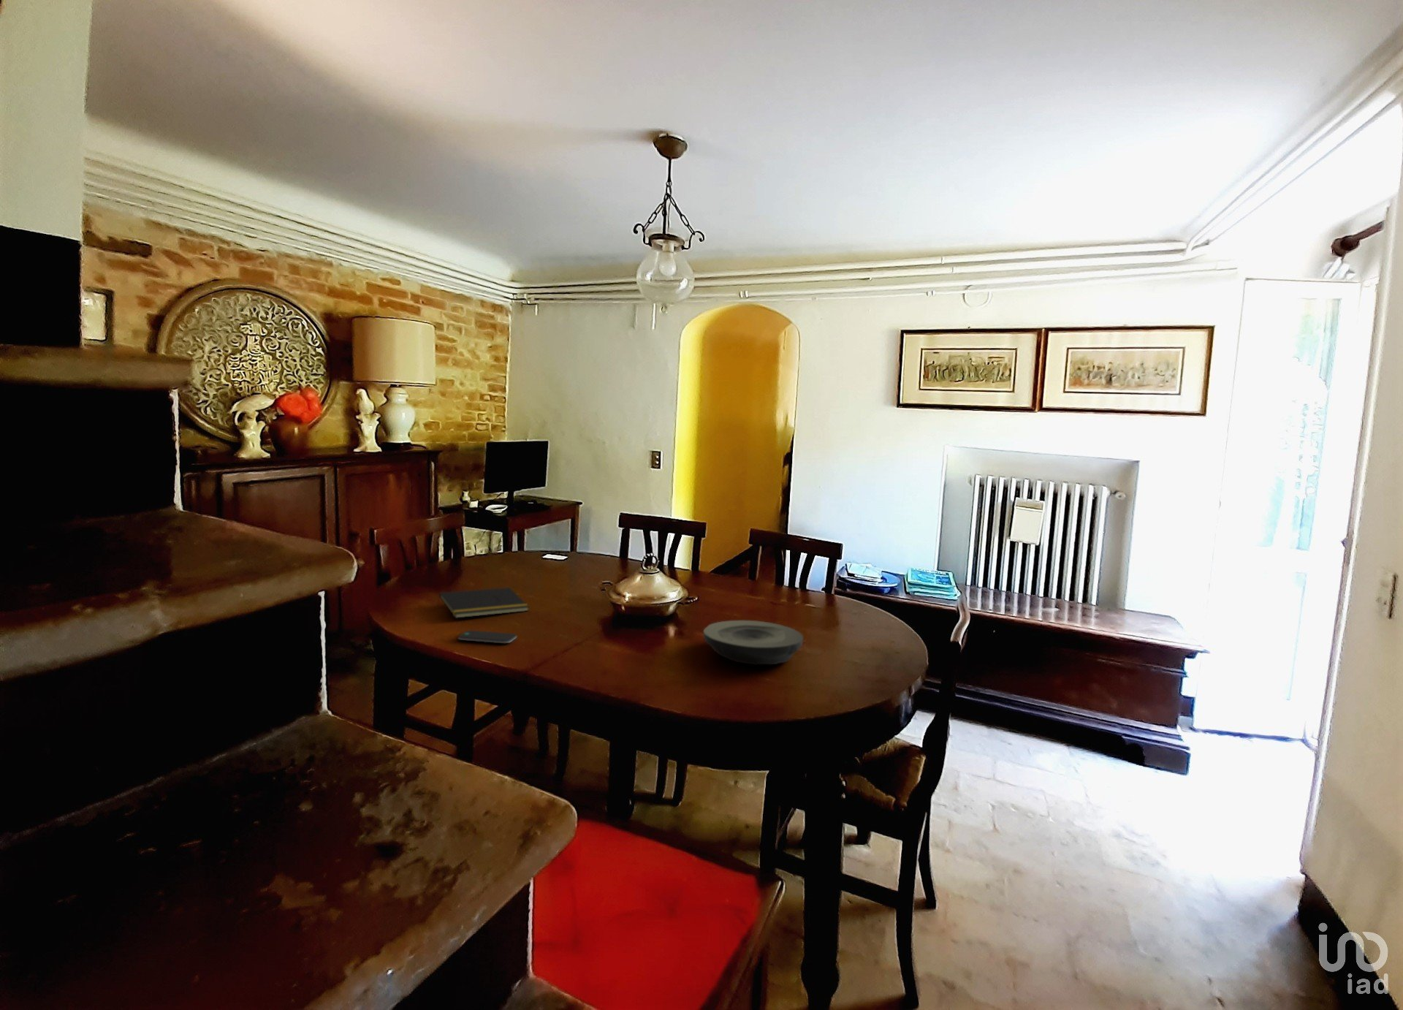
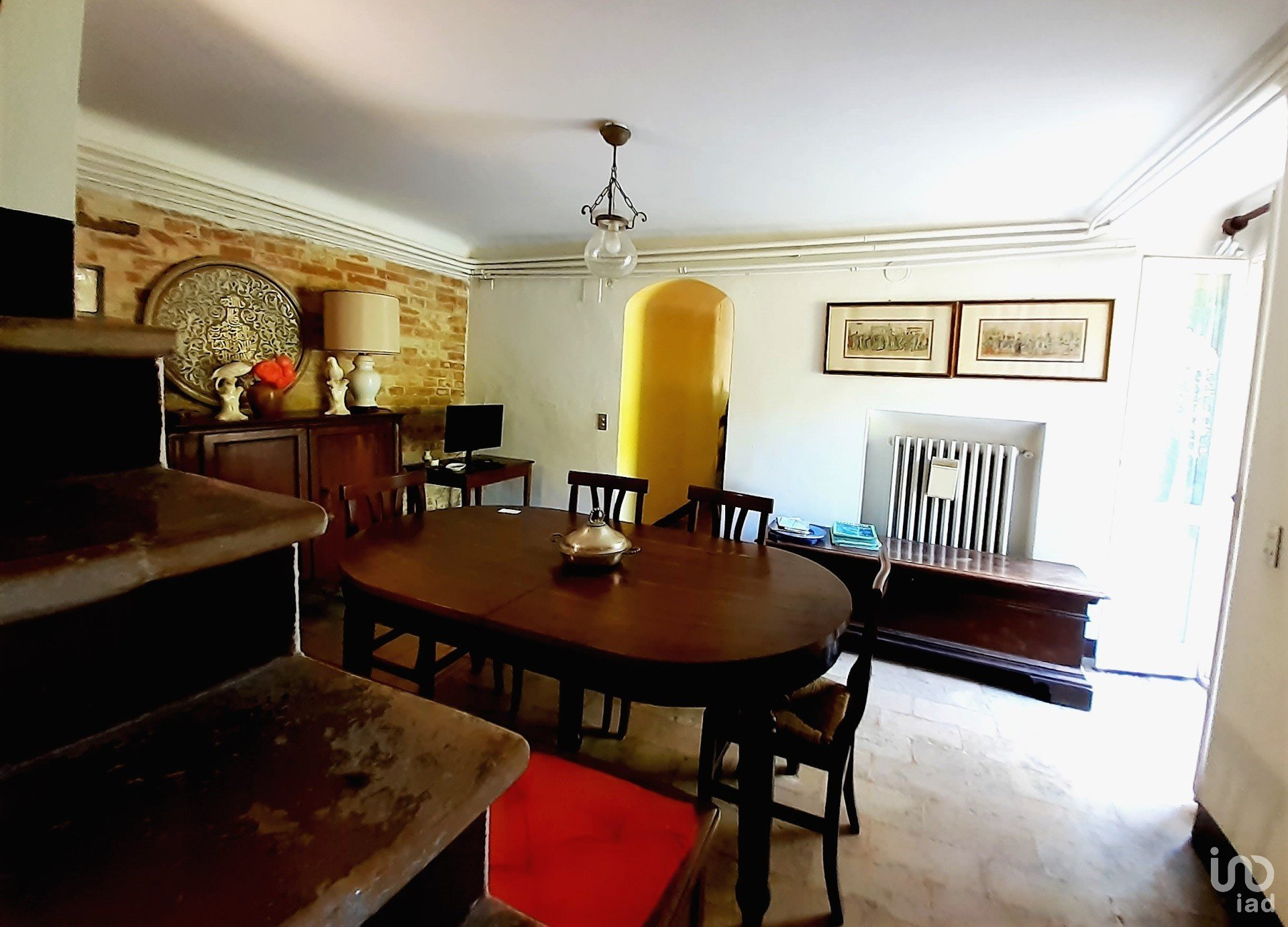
- plate [703,620,804,666]
- smartphone [457,630,517,645]
- notepad [436,587,529,619]
